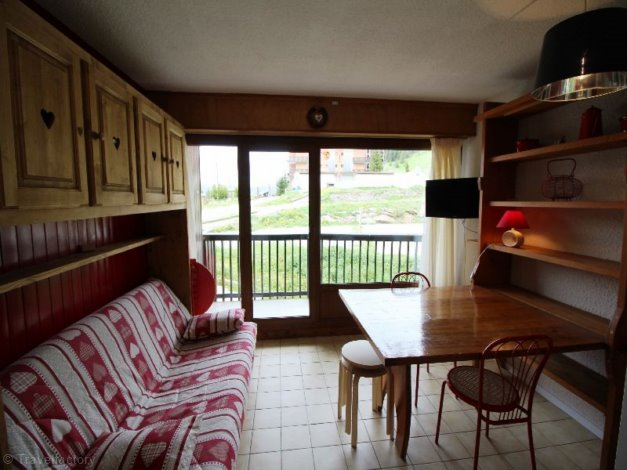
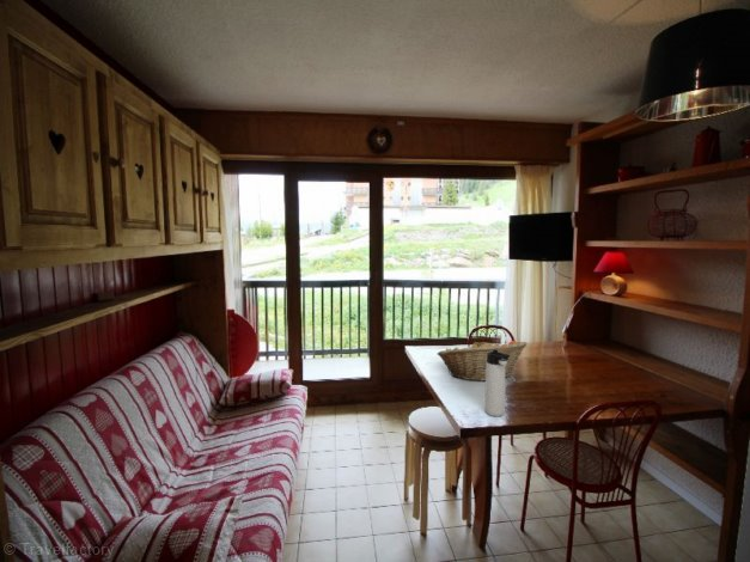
+ fruit basket [435,338,529,381]
+ thermos bottle [483,349,510,417]
